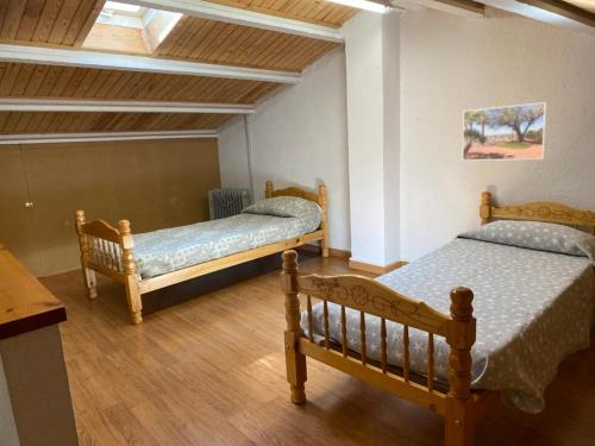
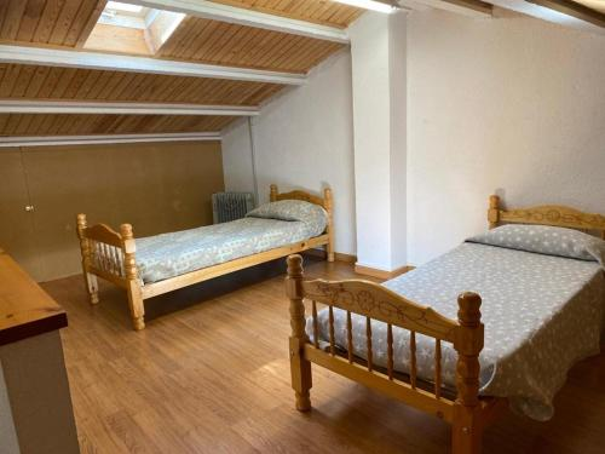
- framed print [462,101,547,162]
